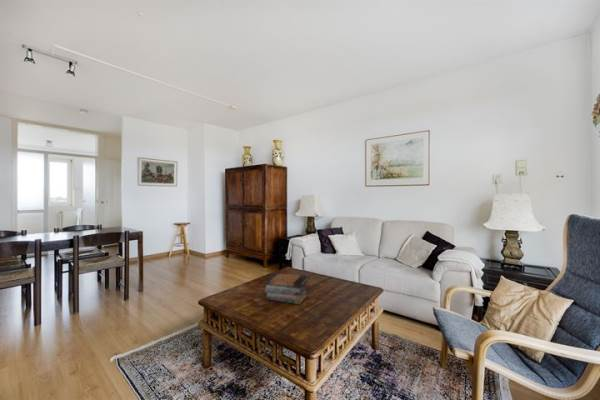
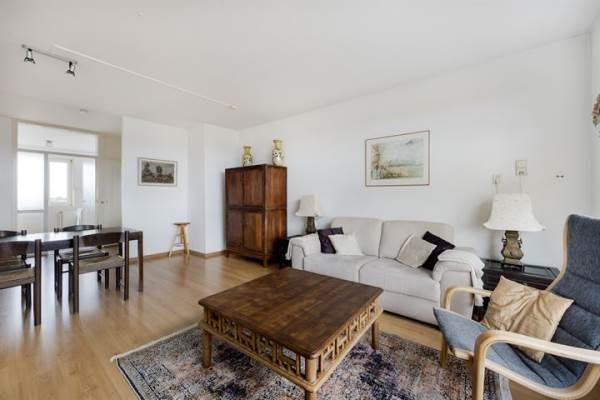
- book stack [264,272,309,305]
